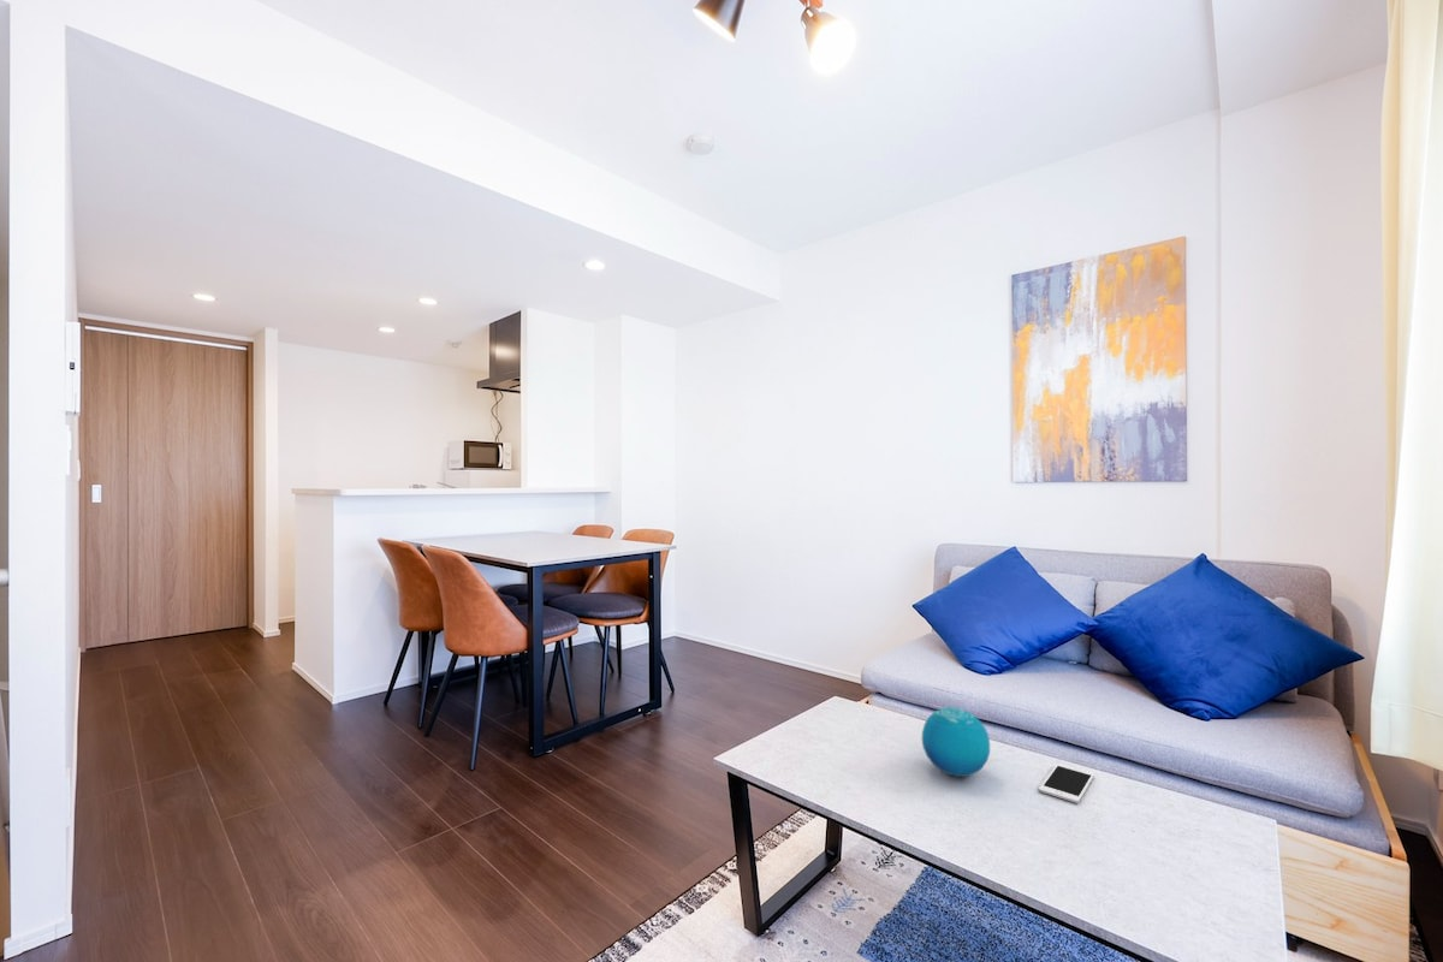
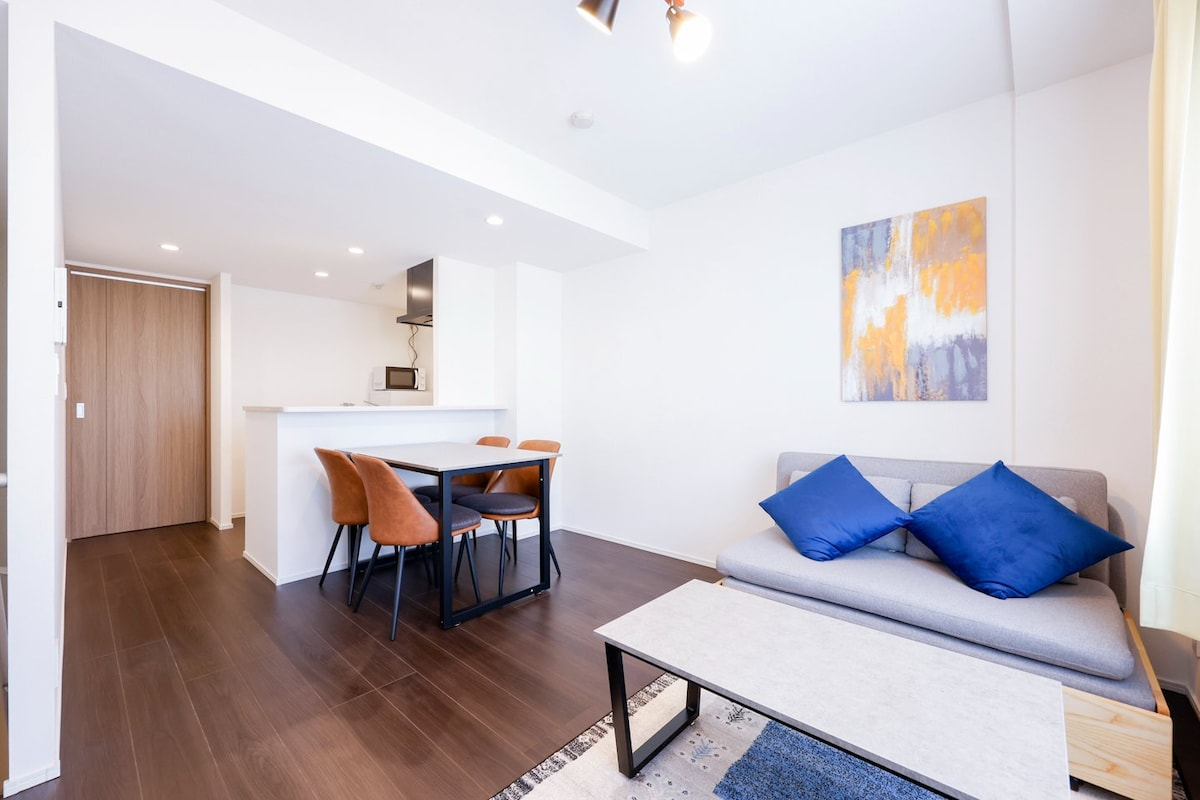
- decorative orb [921,706,991,778]
- cell phone [1038,762,1095,804]
